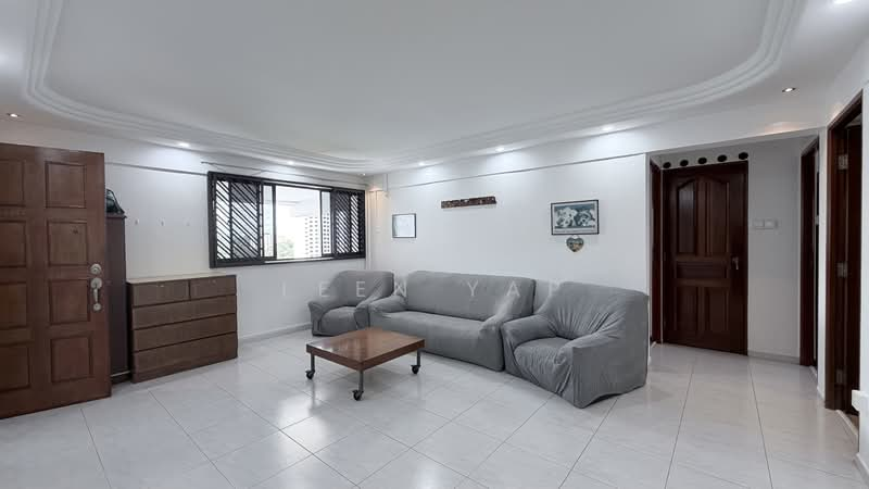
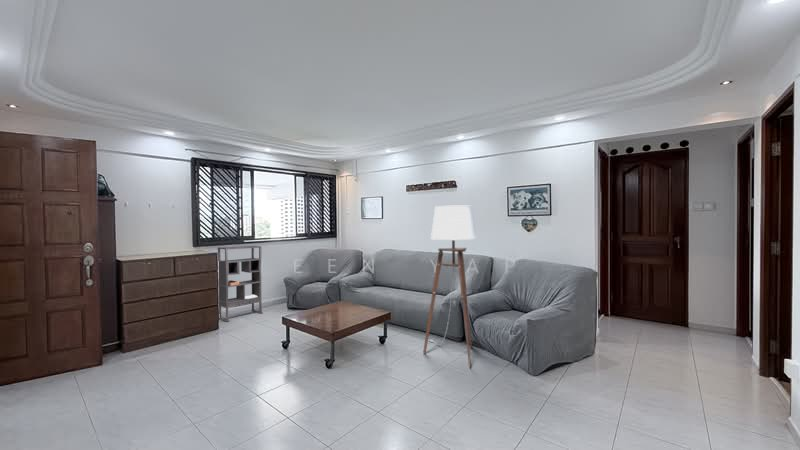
+ bookshelf [217,245,264,323]
+ floor lamp [422,205,478,369]
